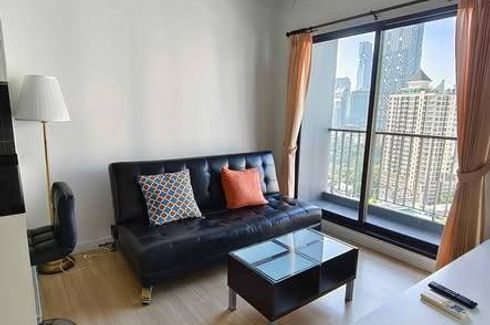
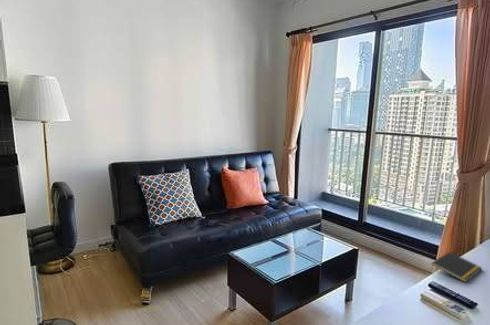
+ notepad [430,251,483,283]
